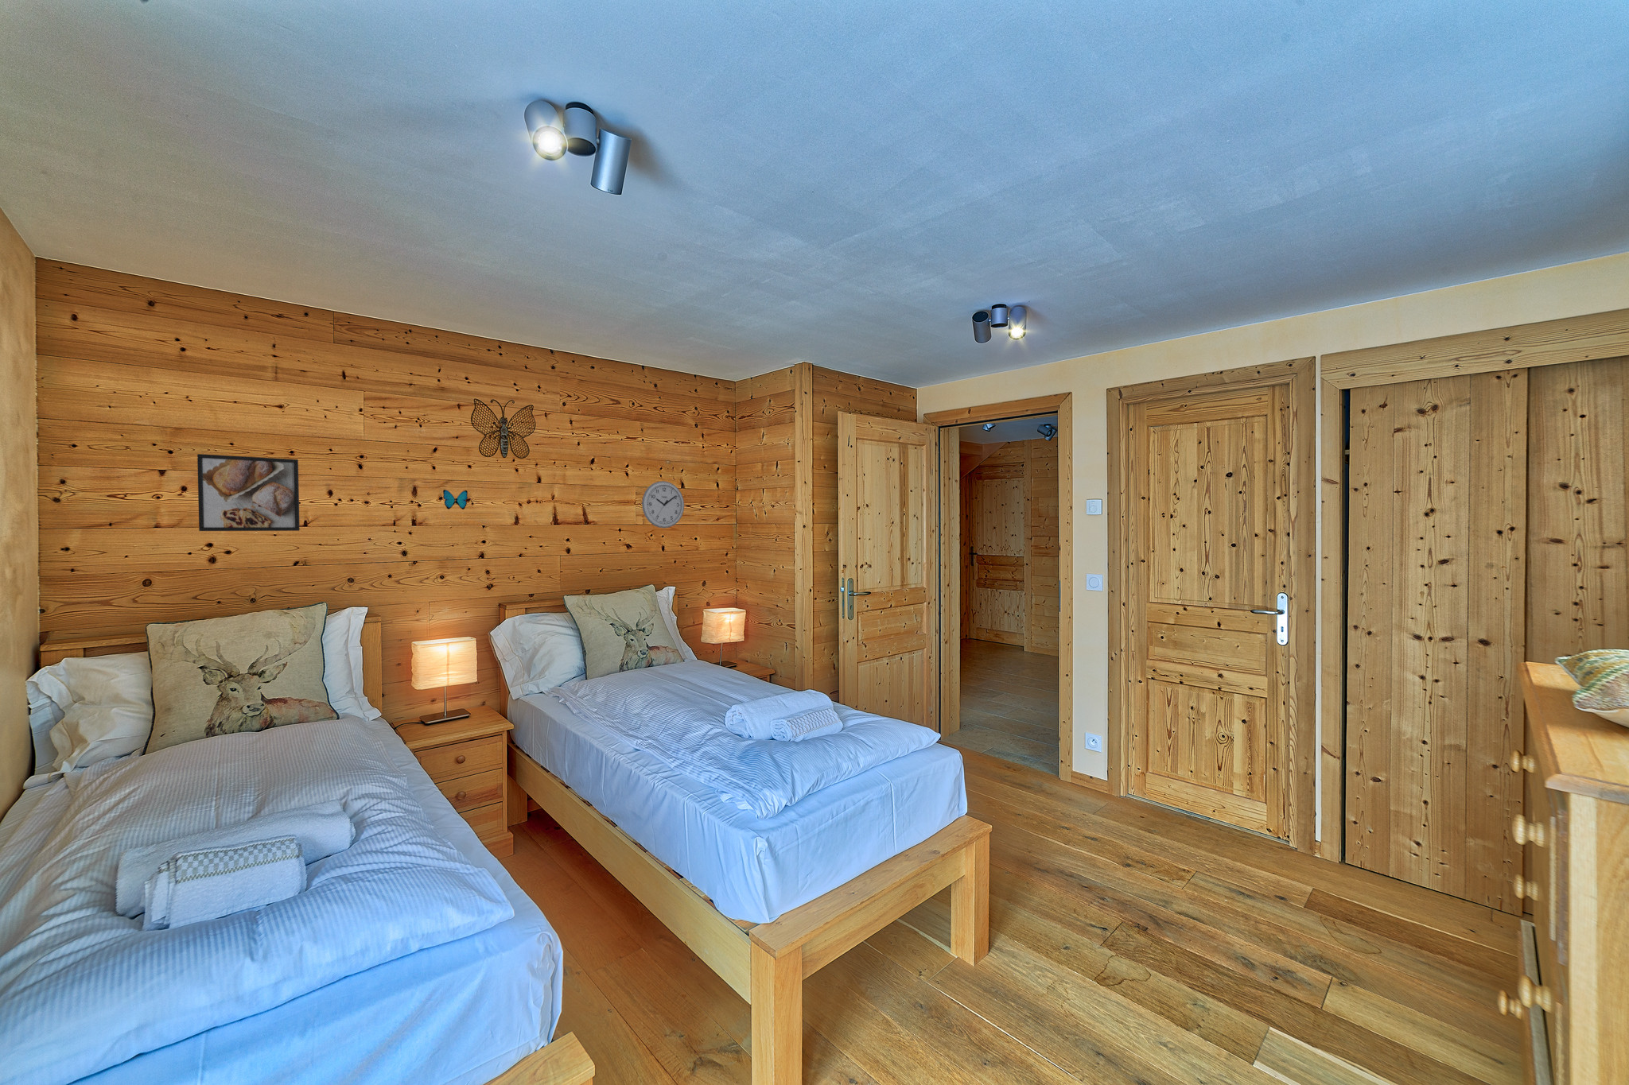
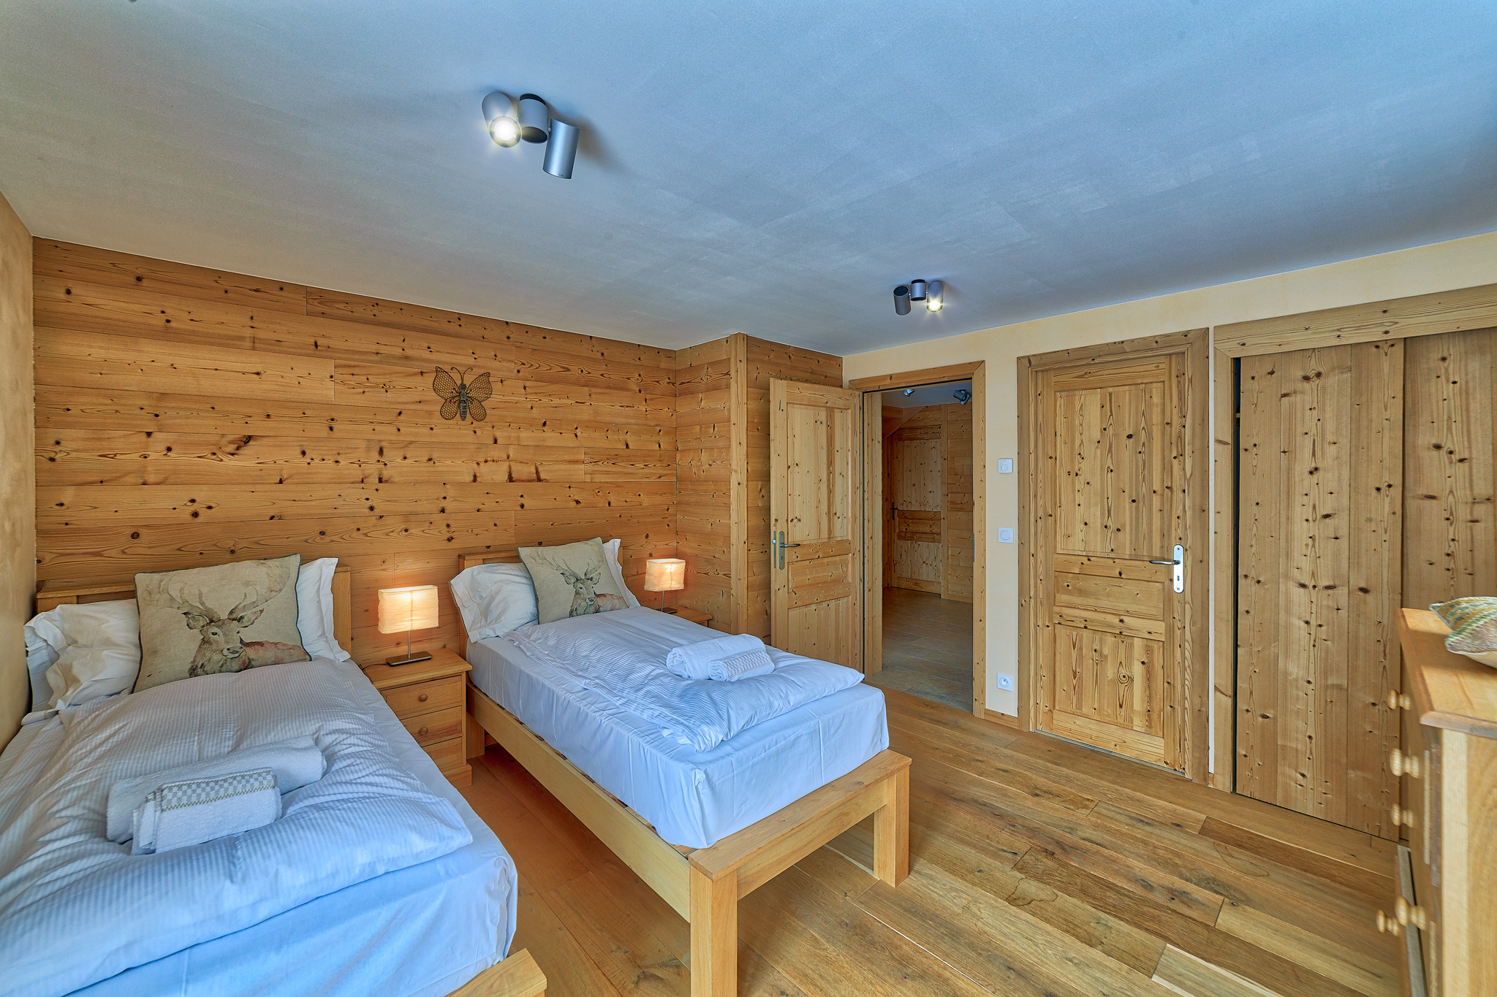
- decorative butterfly [442,489,469,510]
- wall clock [641,480,684,529]
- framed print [196,453,300,532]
